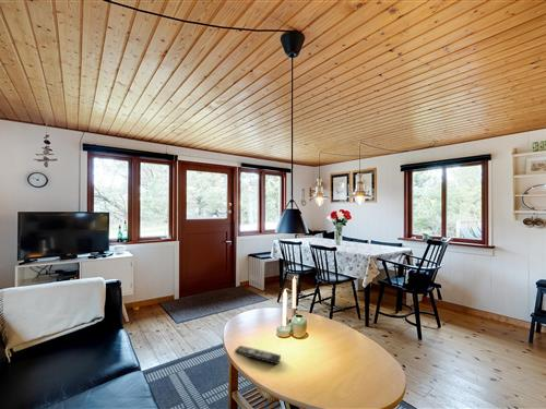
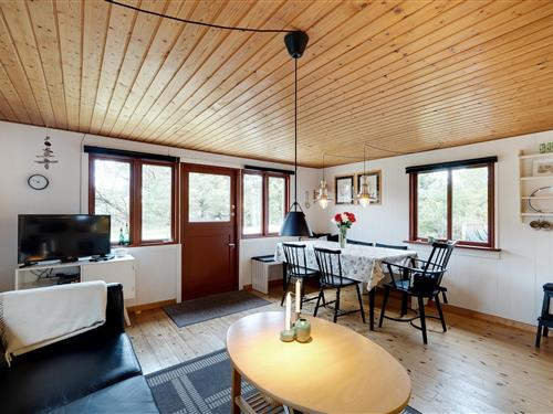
- remote control [234,345,282,365]
